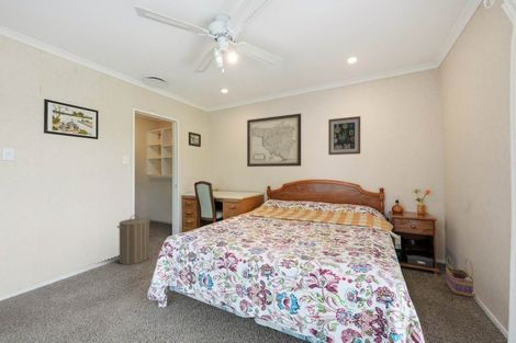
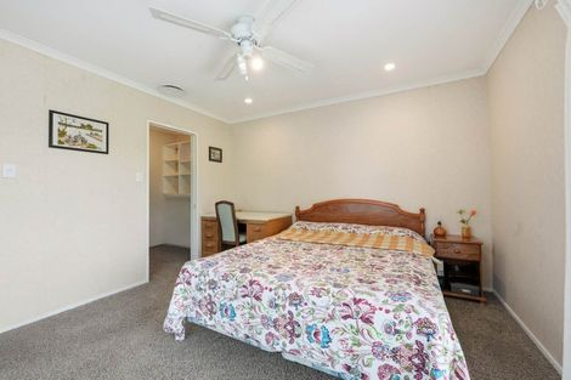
- laundry hamper [116,214,152,265]
- basket [445,255,475,298]
- wall art [327,115,361,156]
- wall art [246,113,302,168]
